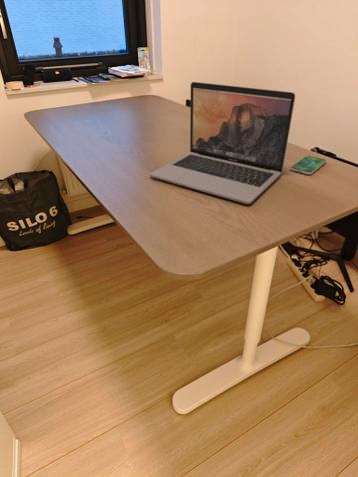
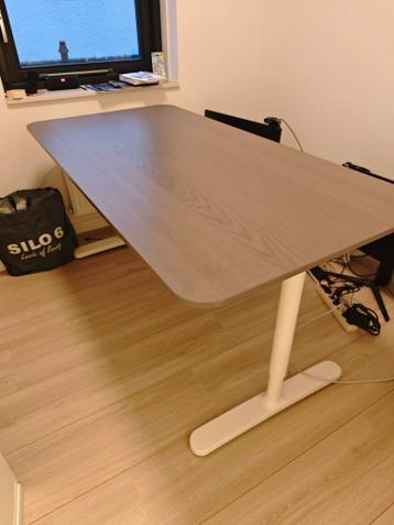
- smartphone [289,155,327,176]
- laptop [149,81,296,205]
